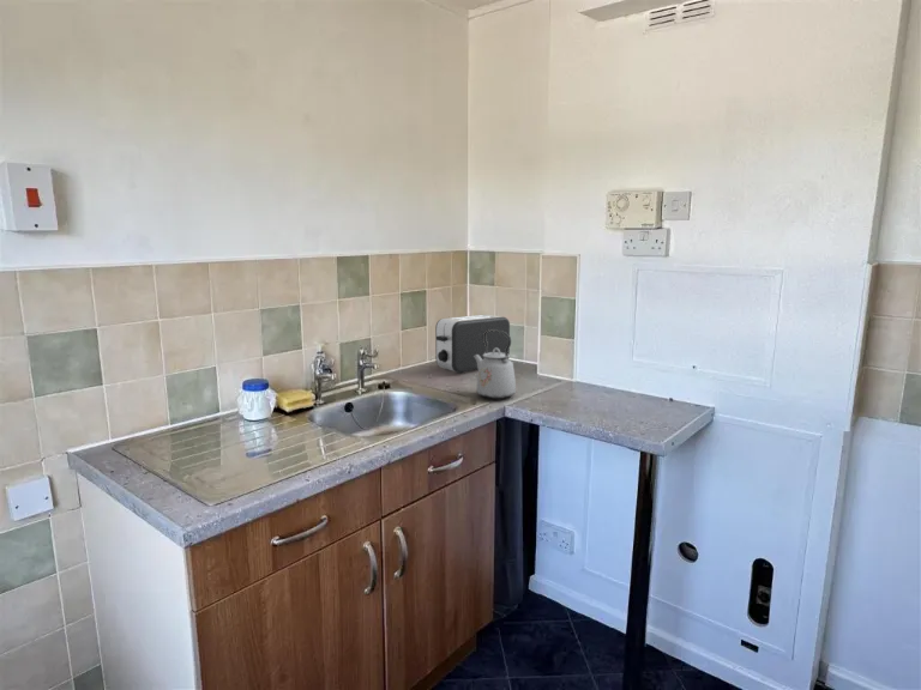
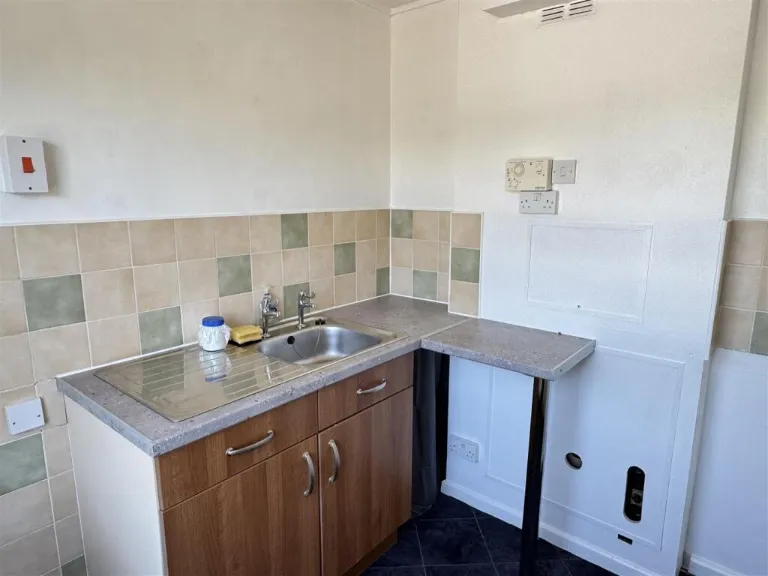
- toaster [434,314,511,374]
- kettle [474,329,517,400]
